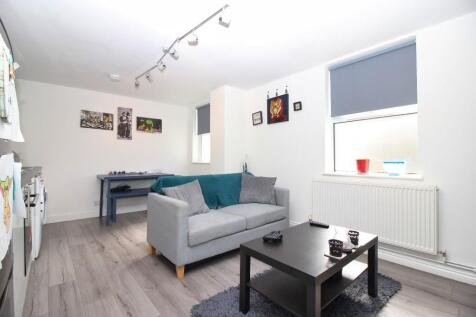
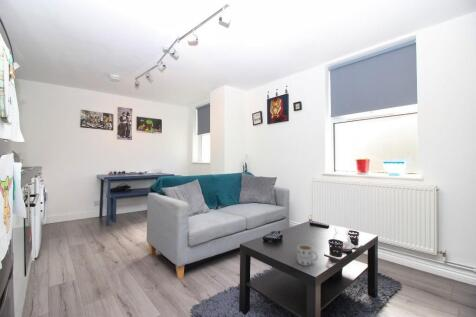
+ mug [296,244,319,267]
